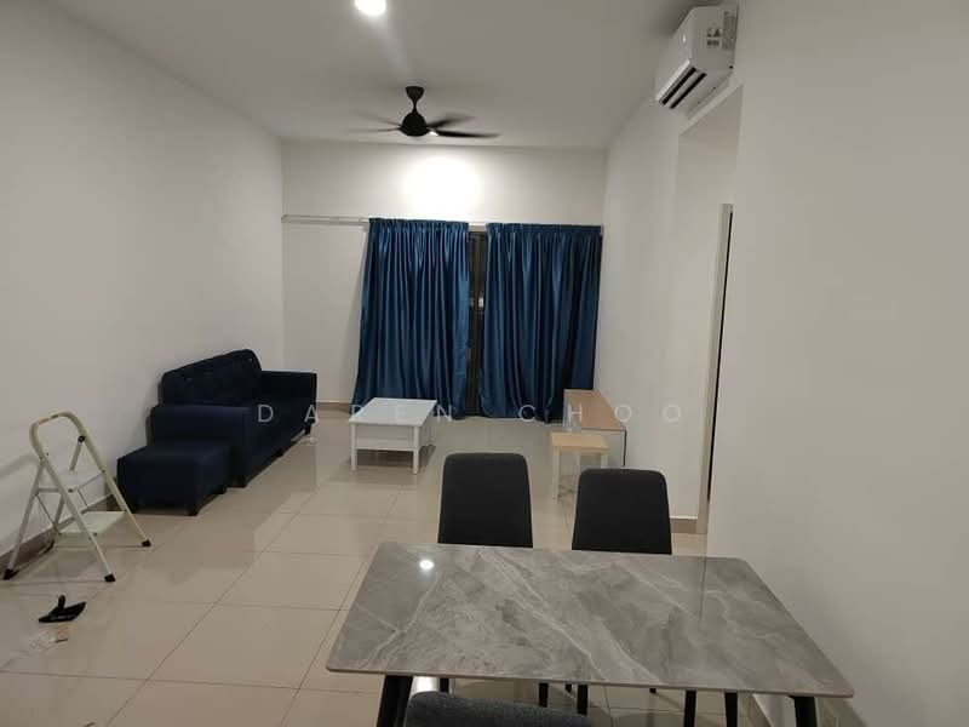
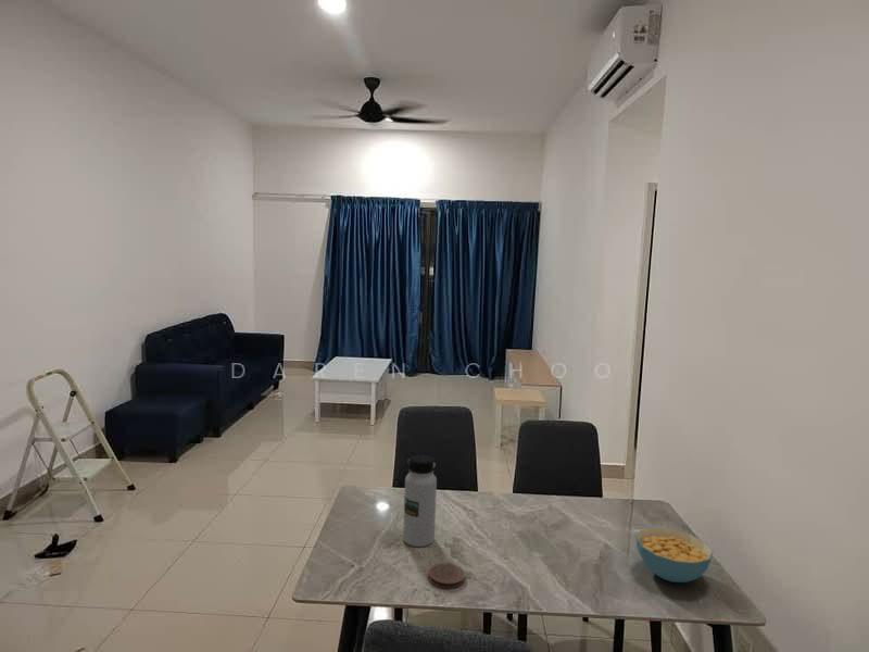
+ cereal bowl [635,526,714,584]
+ water bottle [402,454,438,548]
+ coaster [428,562,466,589]
